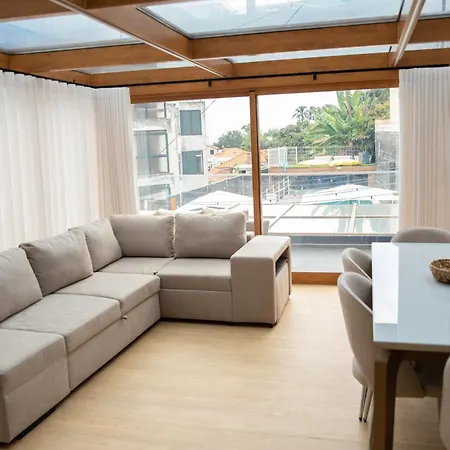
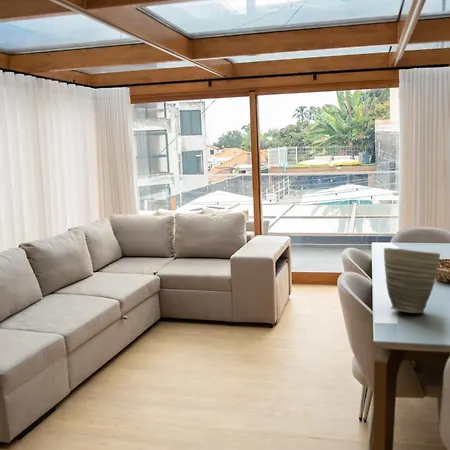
+ vase [383,247,441,314]
